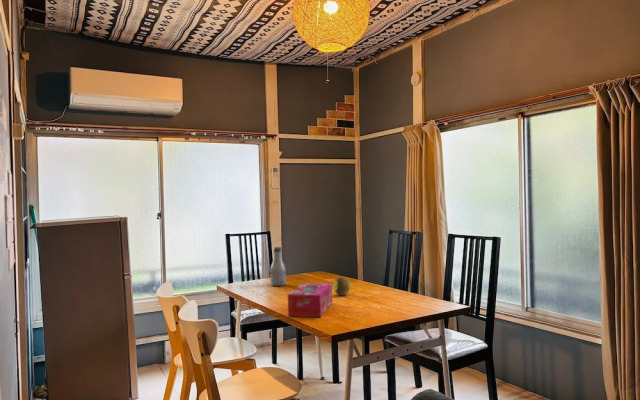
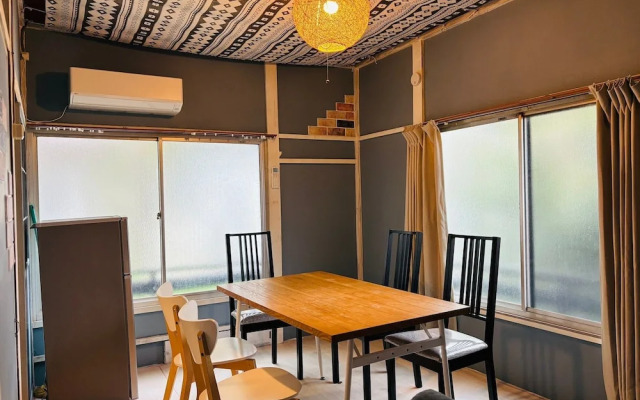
- fruit [333,276,352,297]
- bottle [269,246,287,287]
- tissue box [287,282,333,318]
